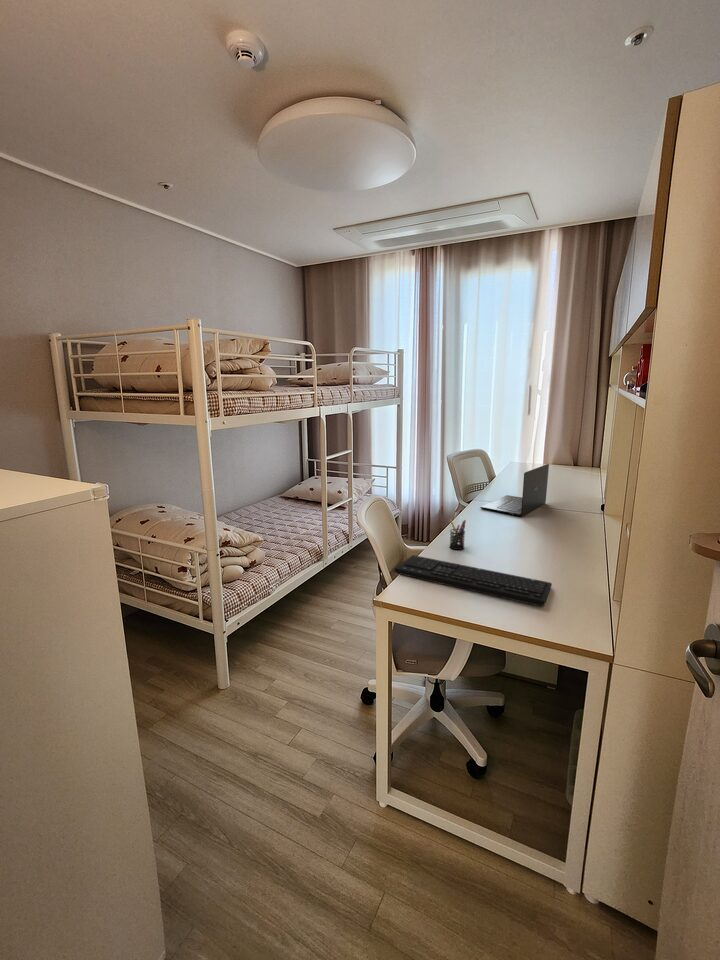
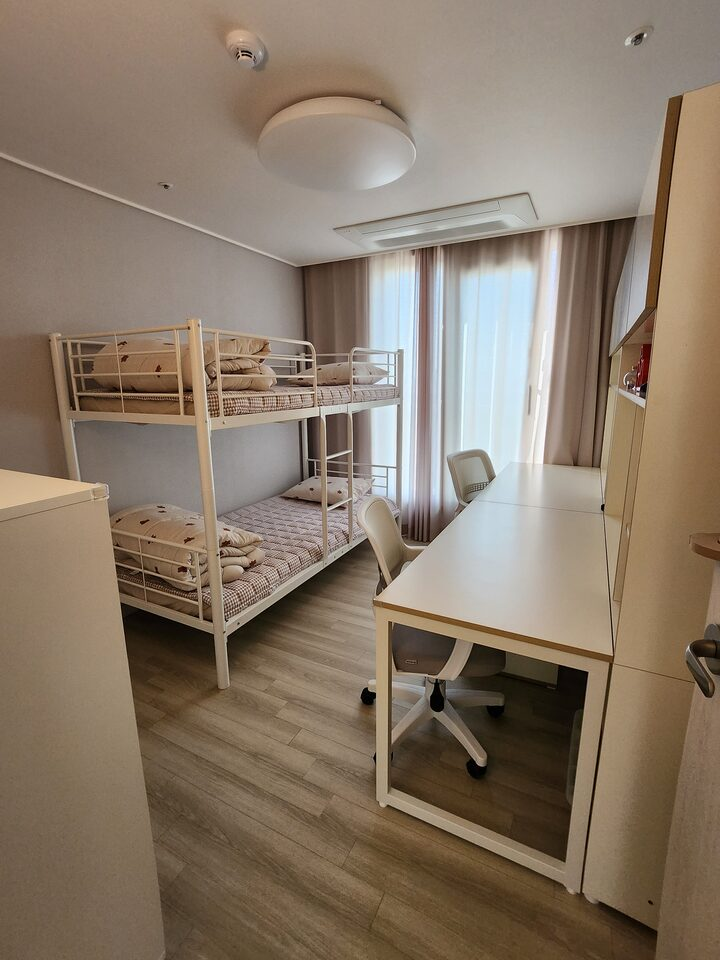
- keyboard [394,554,553,608]
- pen holder [448,519,467,551]
- laptop [479,463,550,517]
